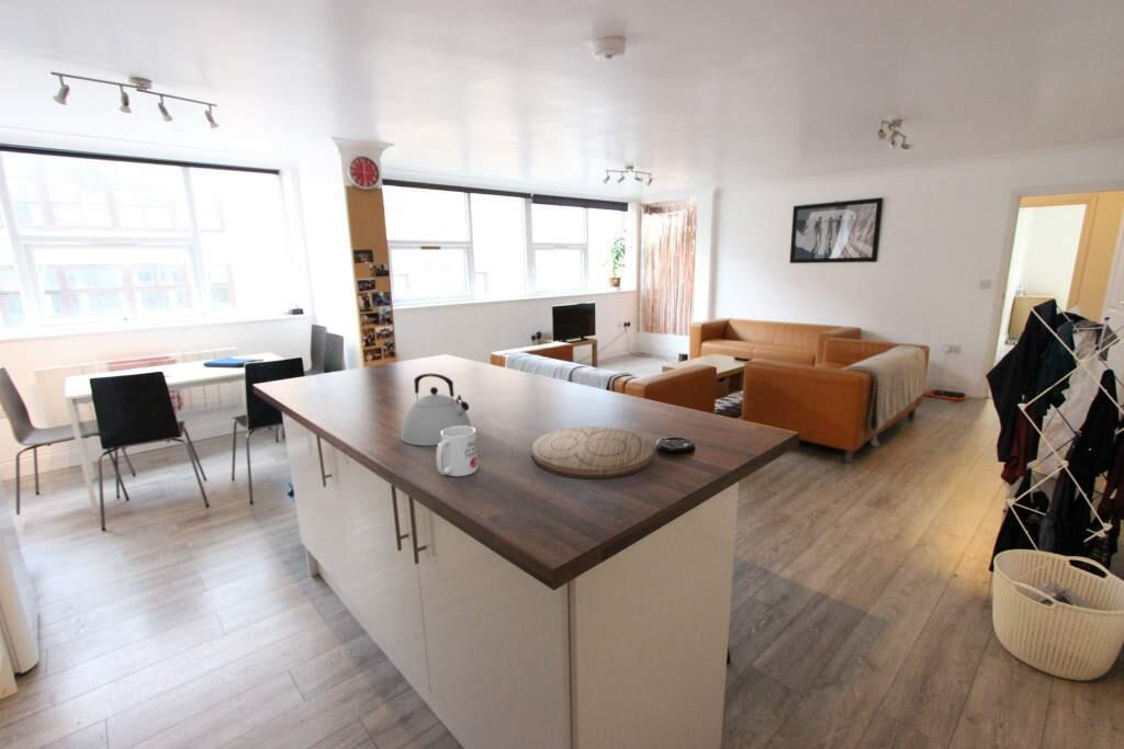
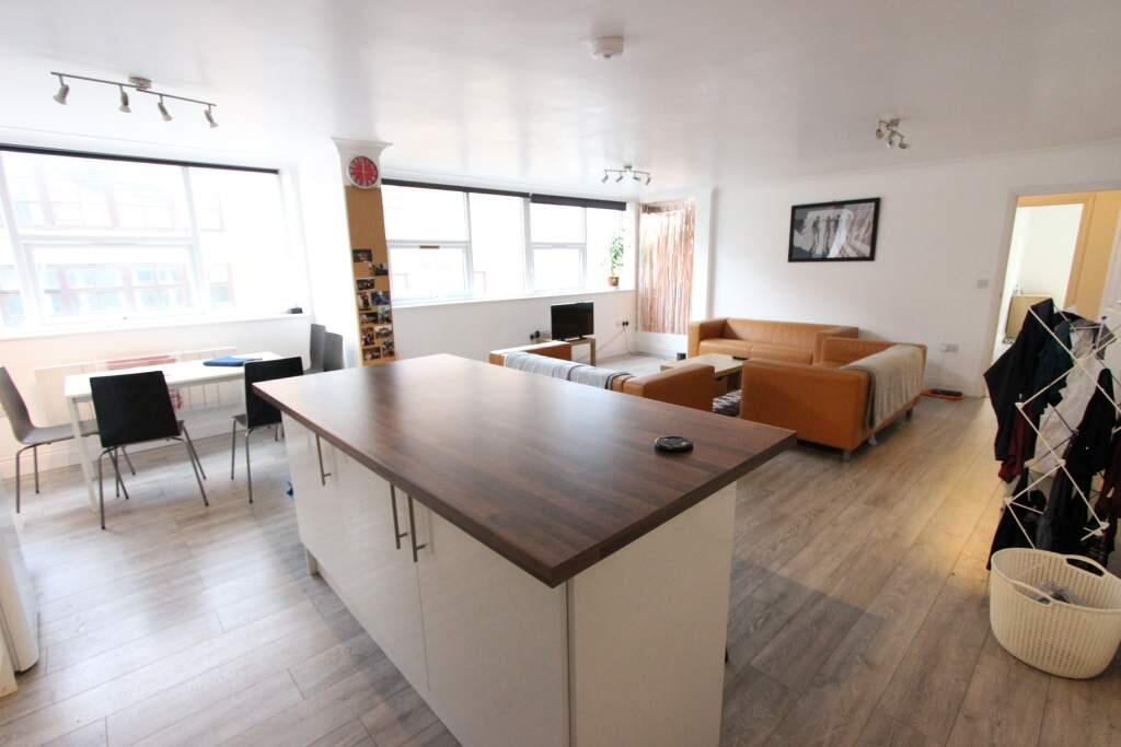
- mug [435,425,479,477]
- kettle [400,373,472,446]
- cutting board [530,425,654,480]
